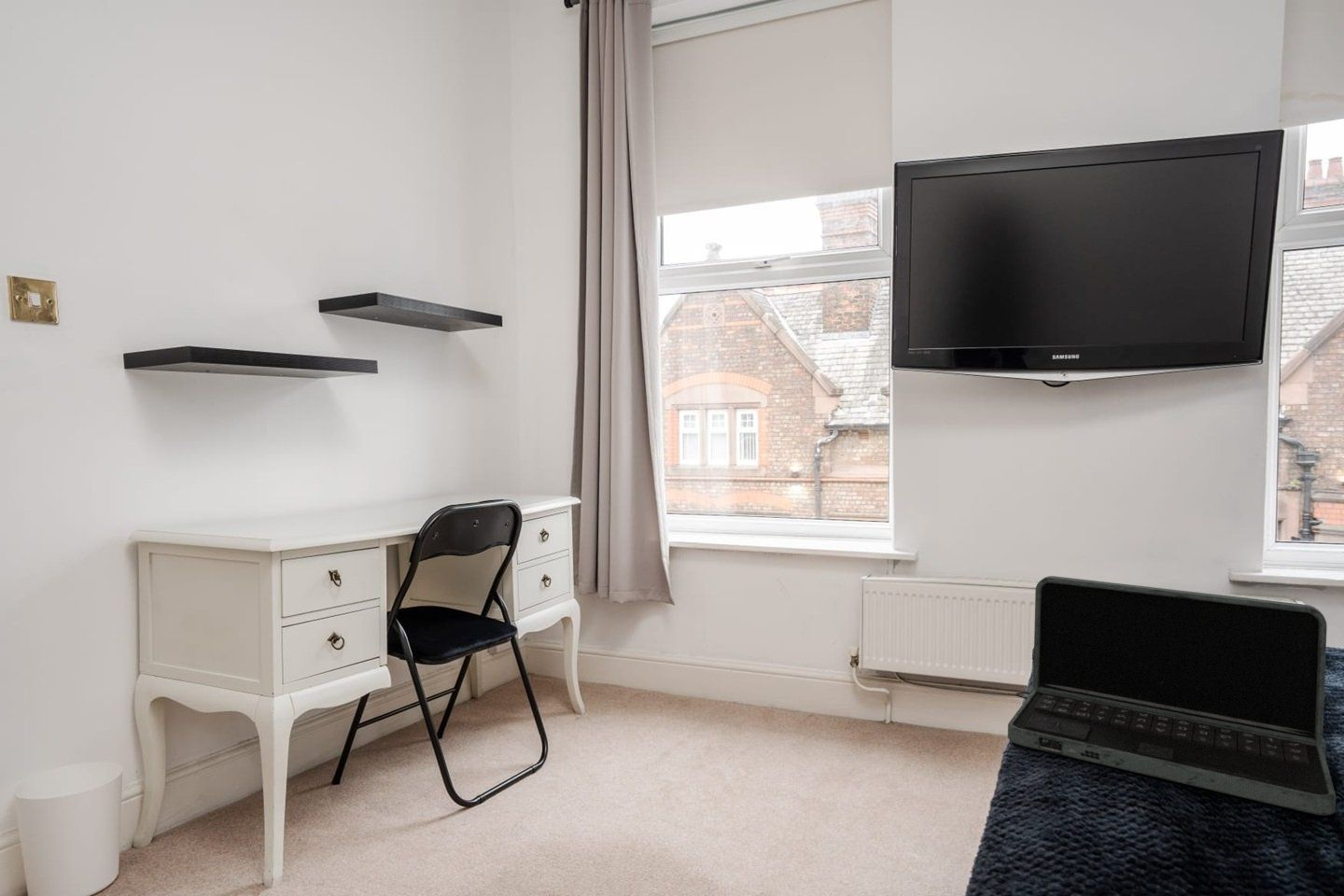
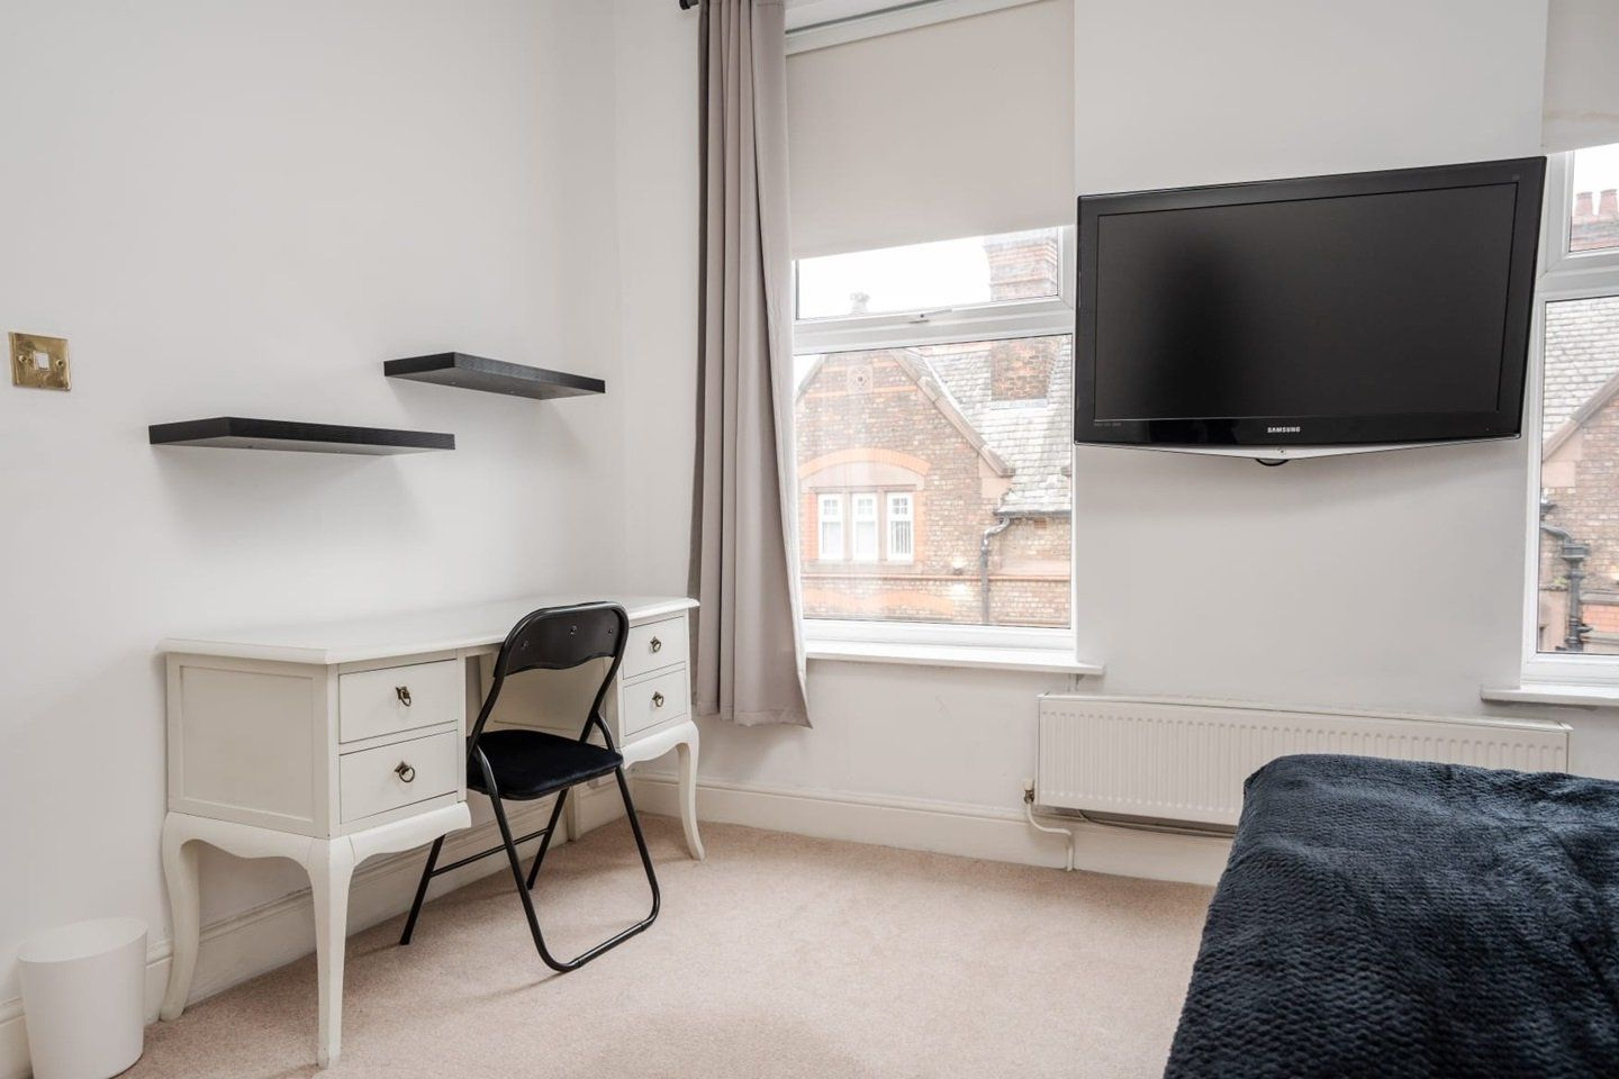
- laptop [1007,575,1337,817]
